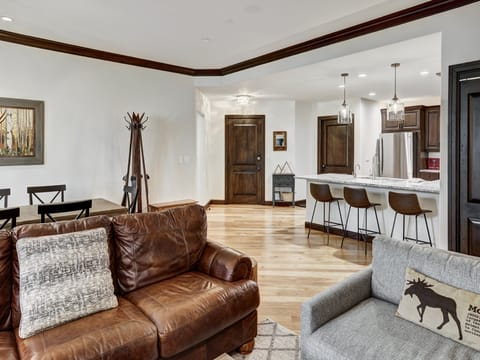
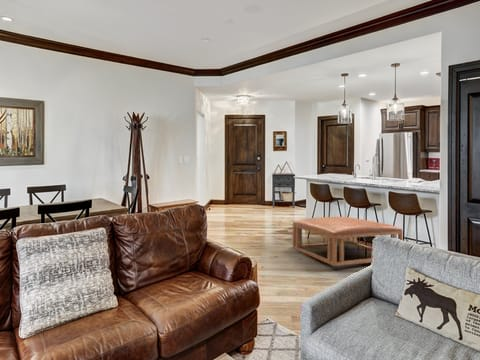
+ ottoman [292,216,404,267]
